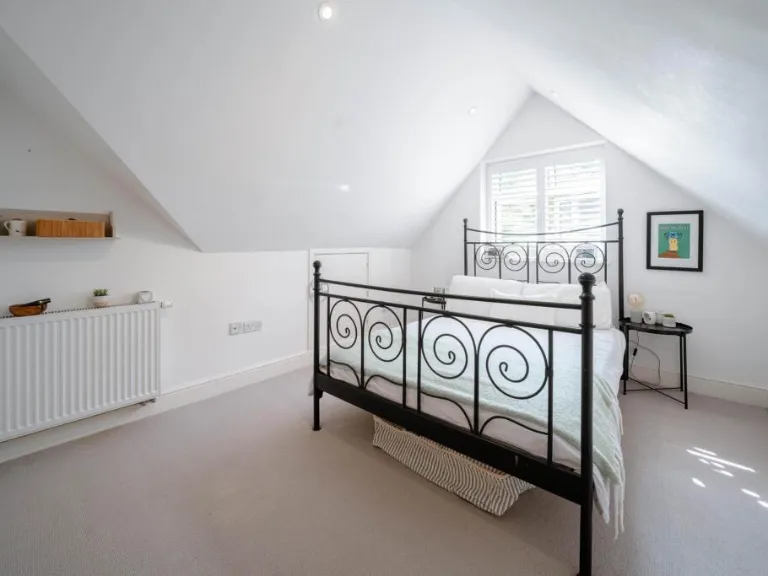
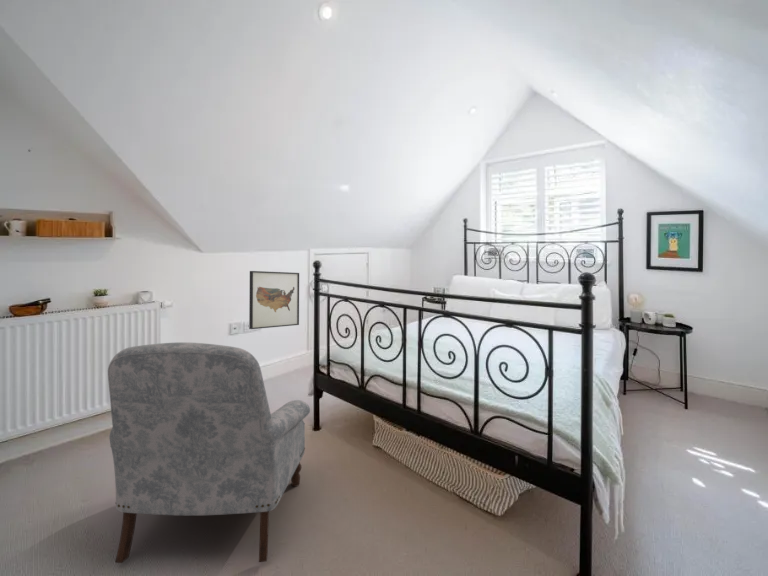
+ wall art [248,270,300,330]
+ armchair [107,342,311,564]
